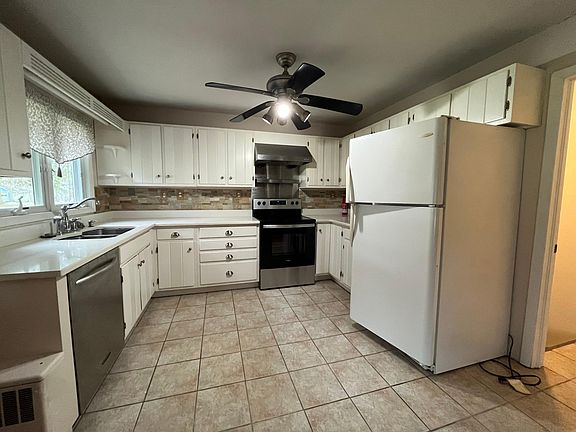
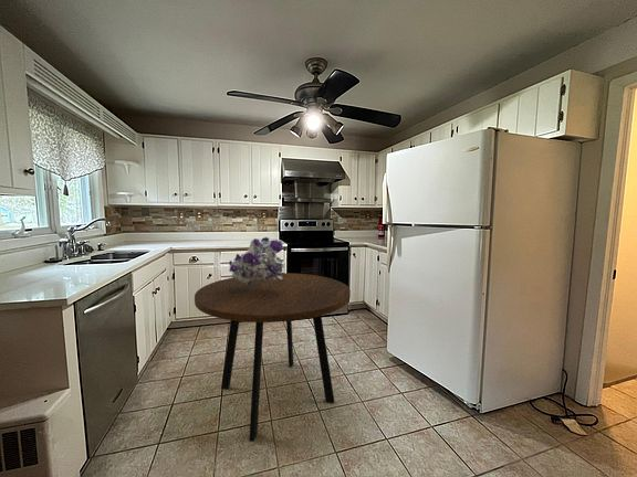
+ dining table [194,272,352,442]
+ bouquet [228,236,285,285]
